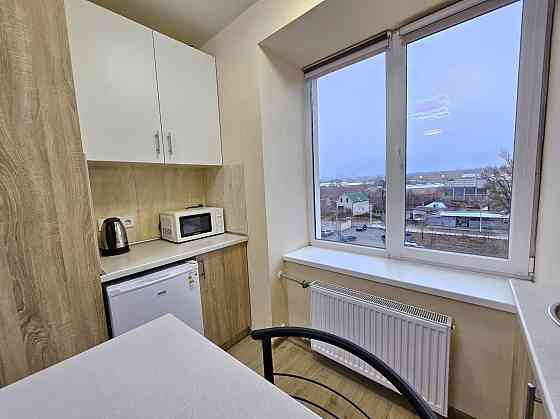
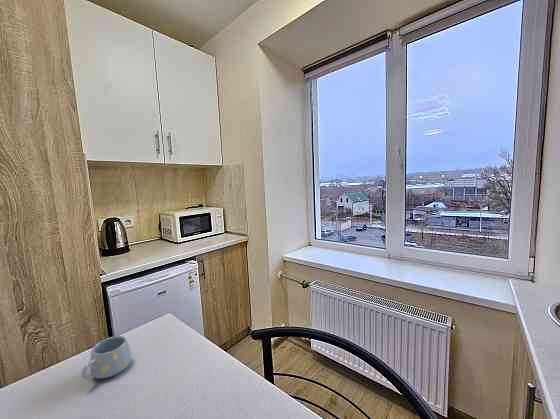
+ mug [81,335,133,380]
